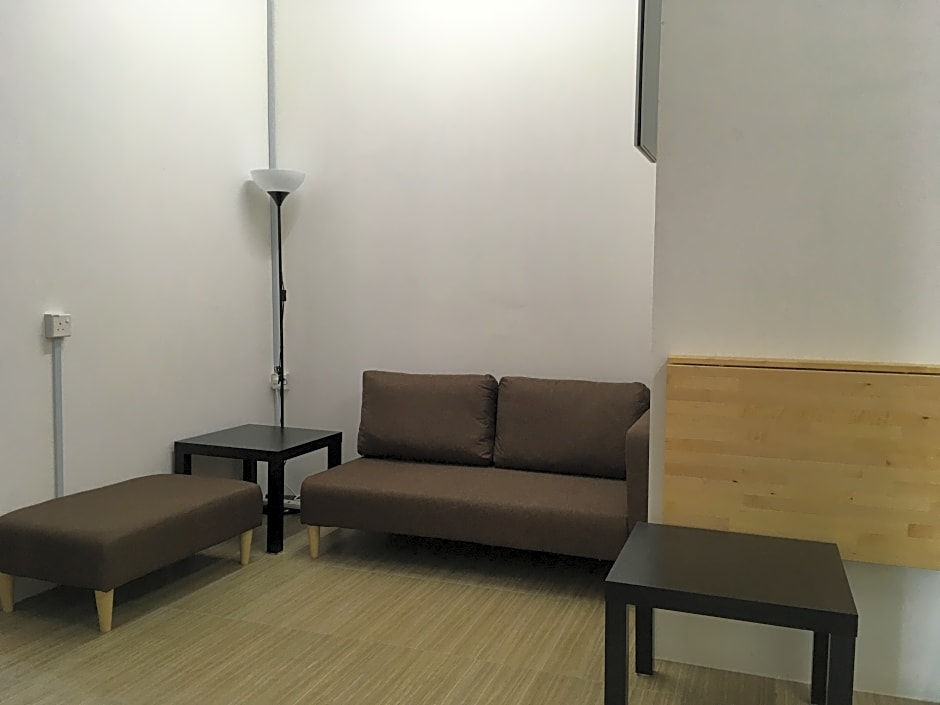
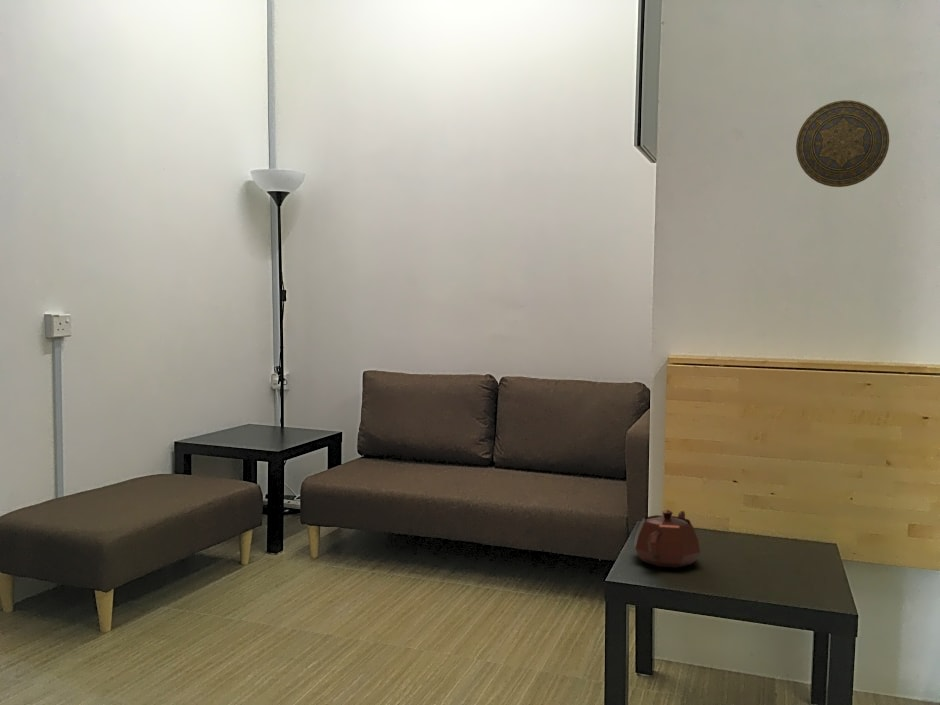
+ teapot [633,508,701,569]
+ decorative plate [795,99,890,188]
